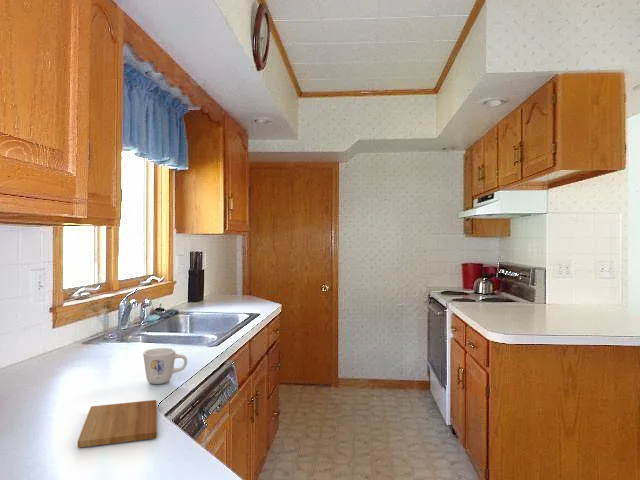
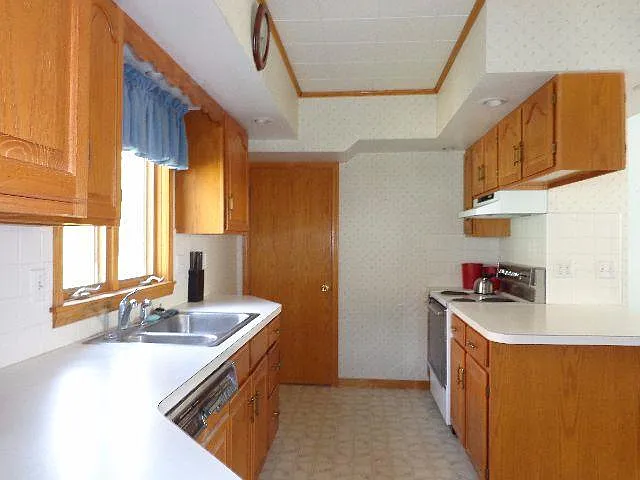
- mug [142,347,188,385]
- cutting board [77,399,158,448]
